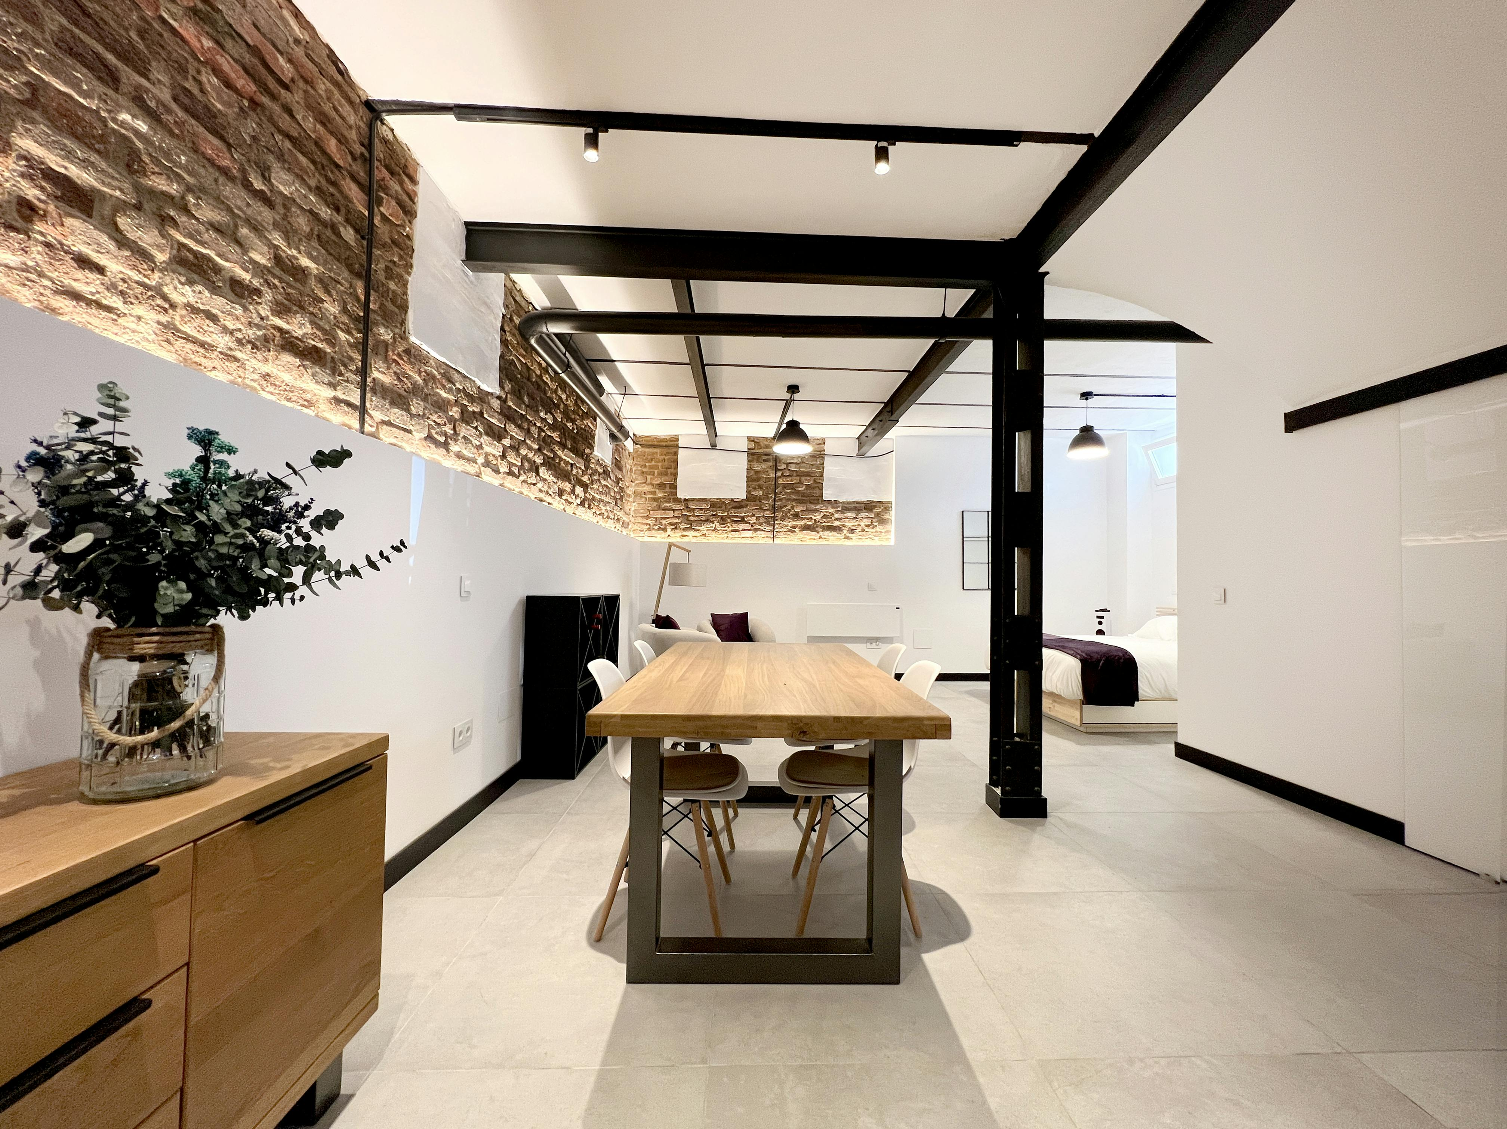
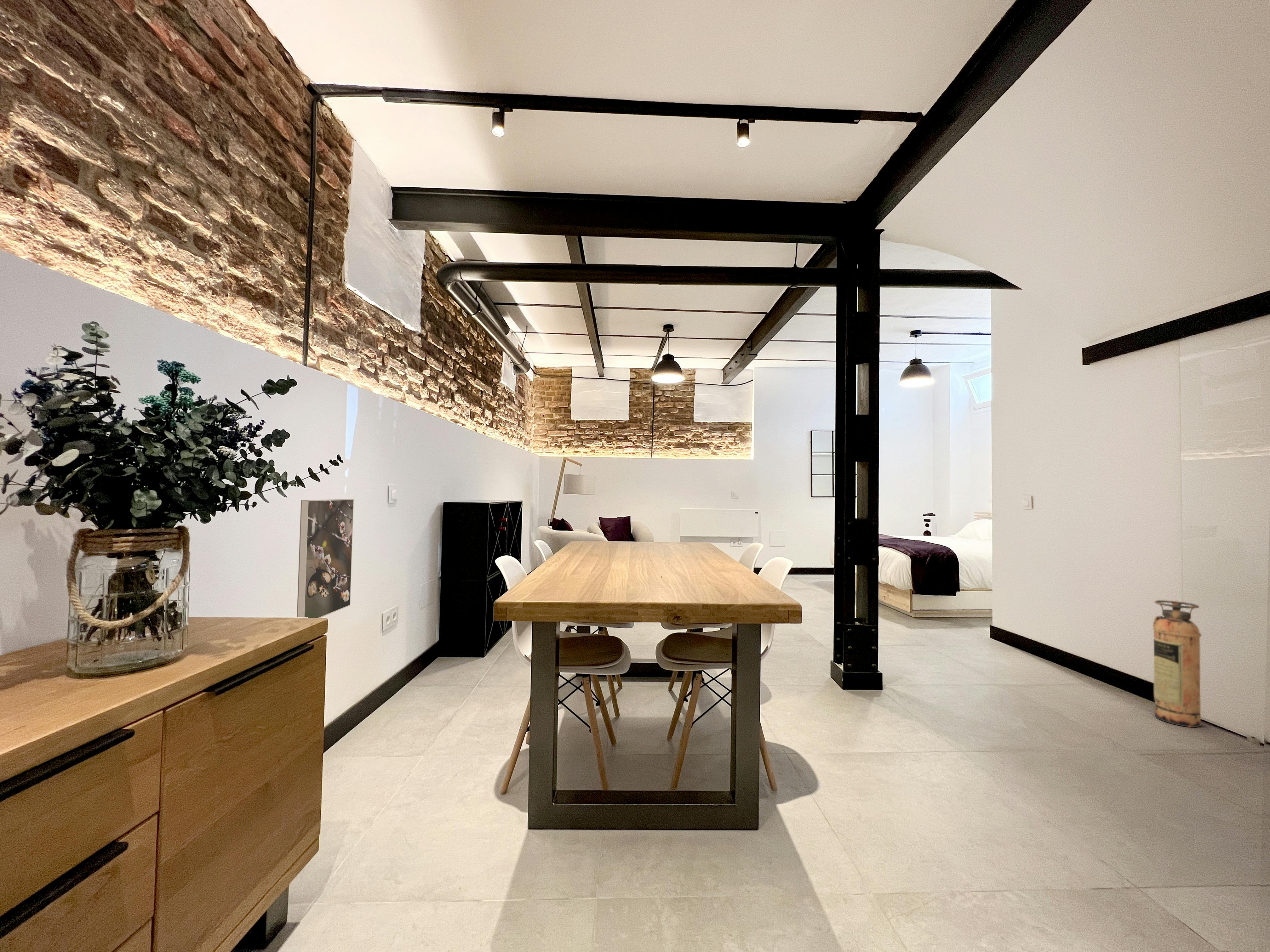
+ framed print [296,499,354,618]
+ fire extinguisher [1153,600,1202,728]
